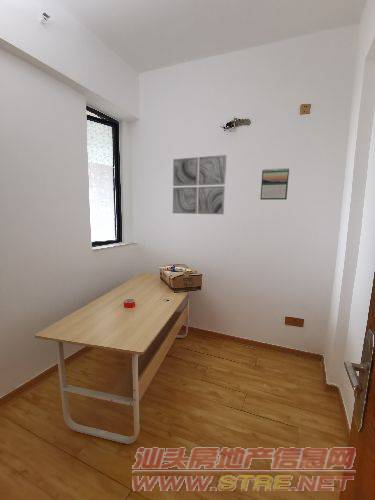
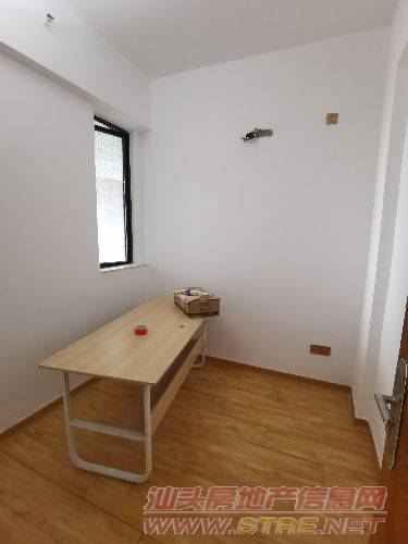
- calendar [259,167,290,201]
- wall art [172,154,227,215]
